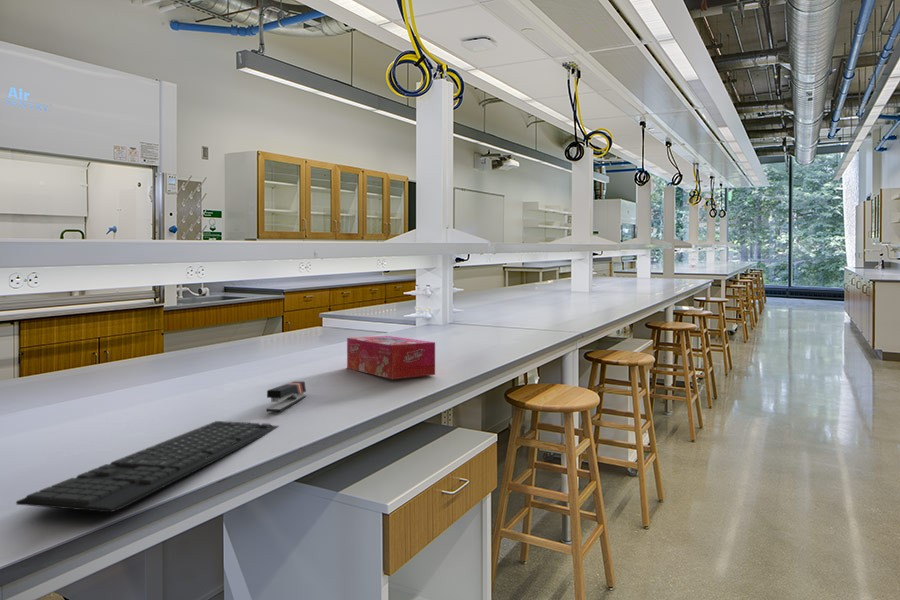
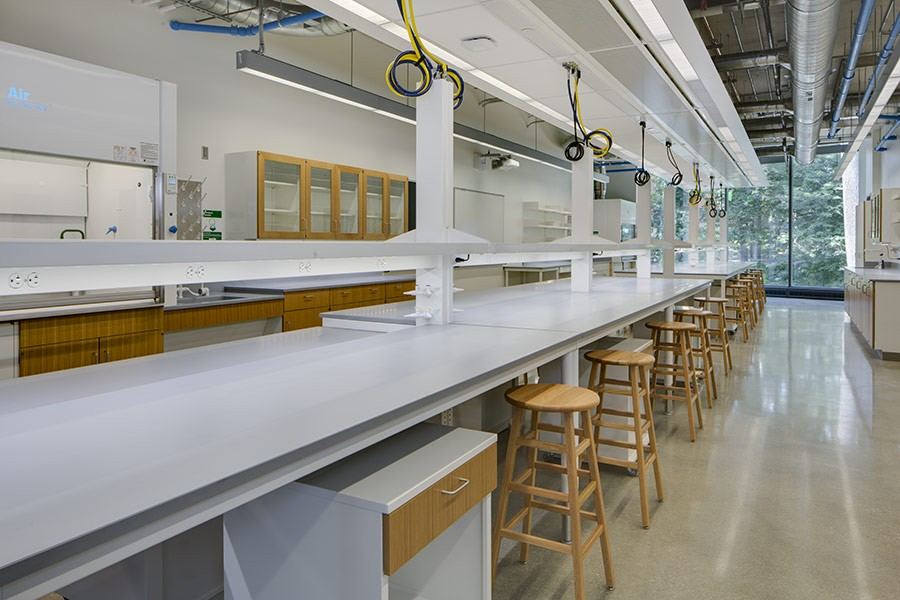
- keyboard [15,420,280,513]
- stapler [265,380,307,413]
- tissue box [346,335,436,380]
